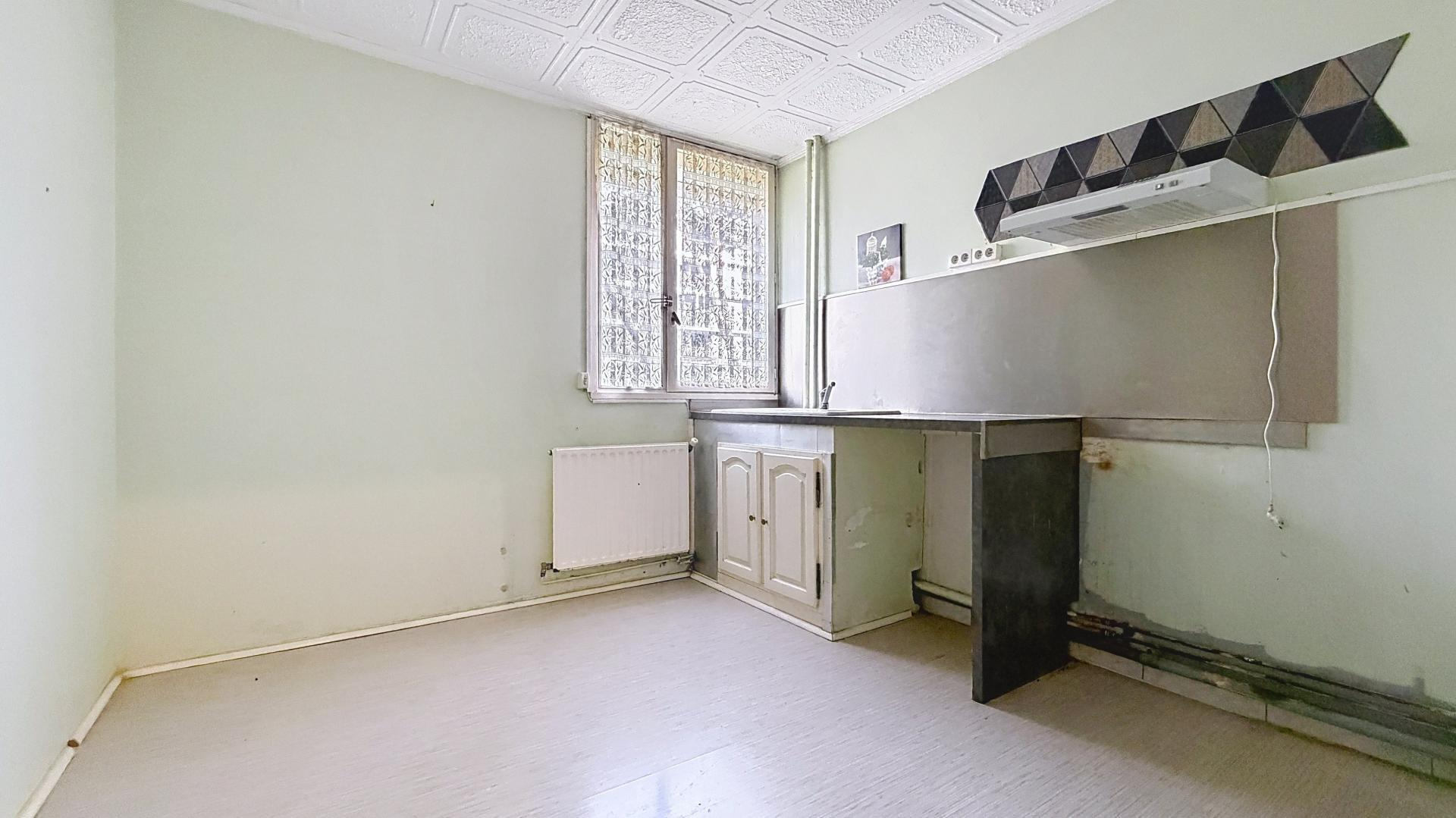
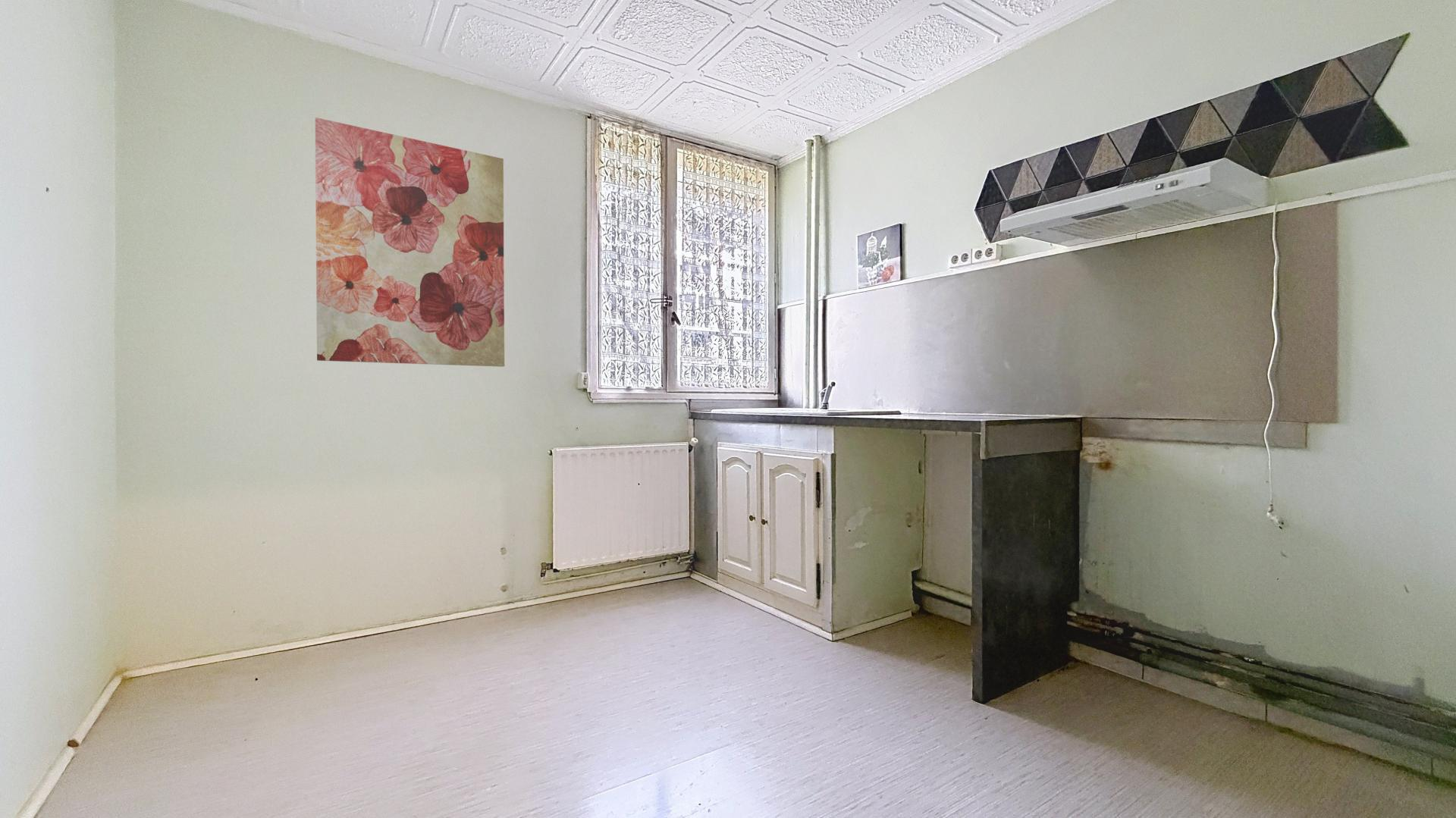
+ wall art [315,117,505,368]
